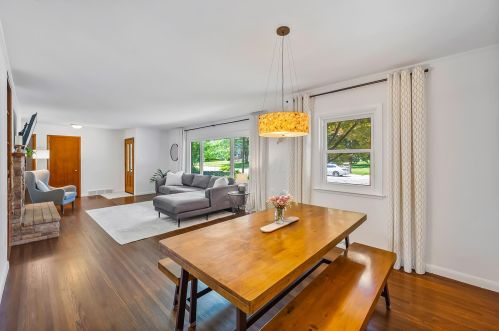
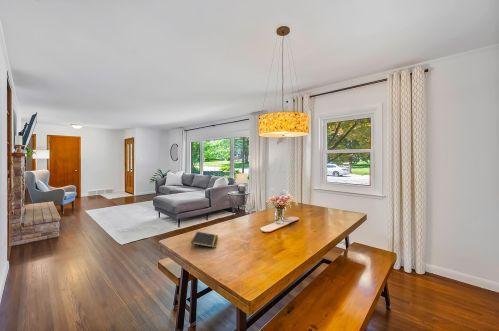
+ notepad [190,231,219,250]
